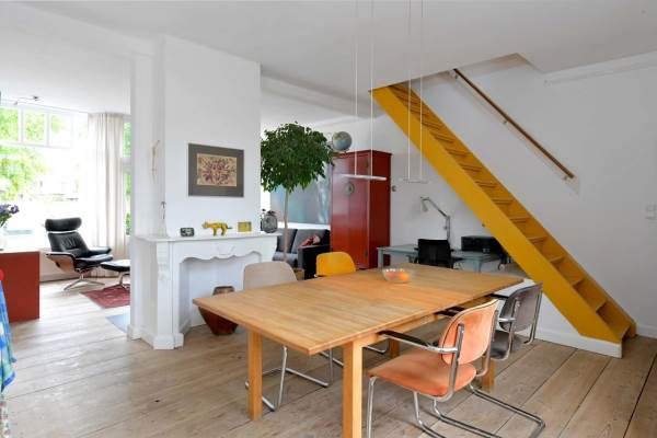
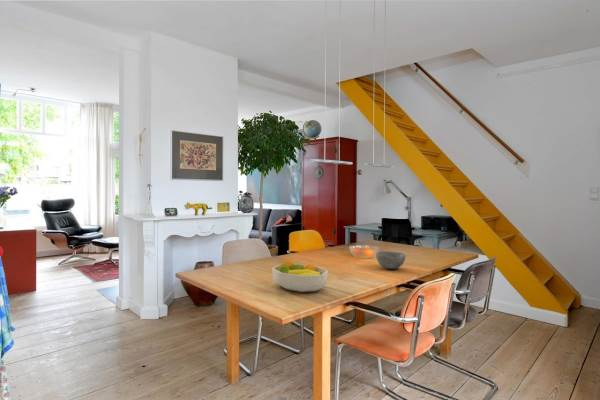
+ fruit bowl [271,258,329,293]
+ bowl [375,251,406,270]
